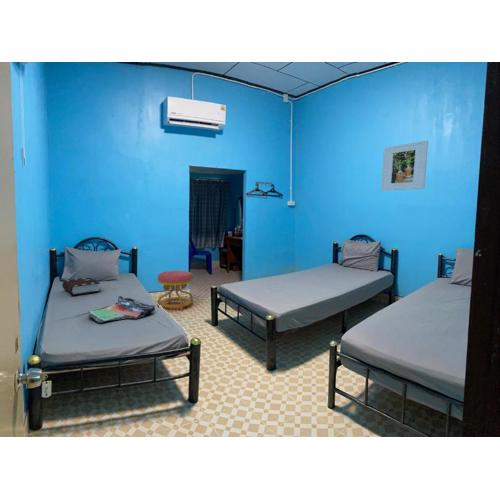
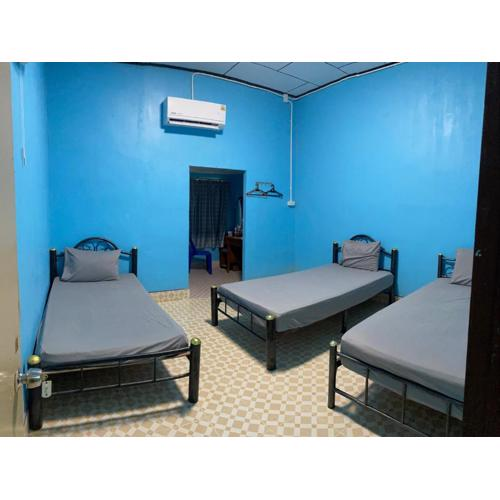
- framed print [380,140,429,192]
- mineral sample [87,295,156,324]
- stool [156,270,194,312]
- book [61,277,102,297]
